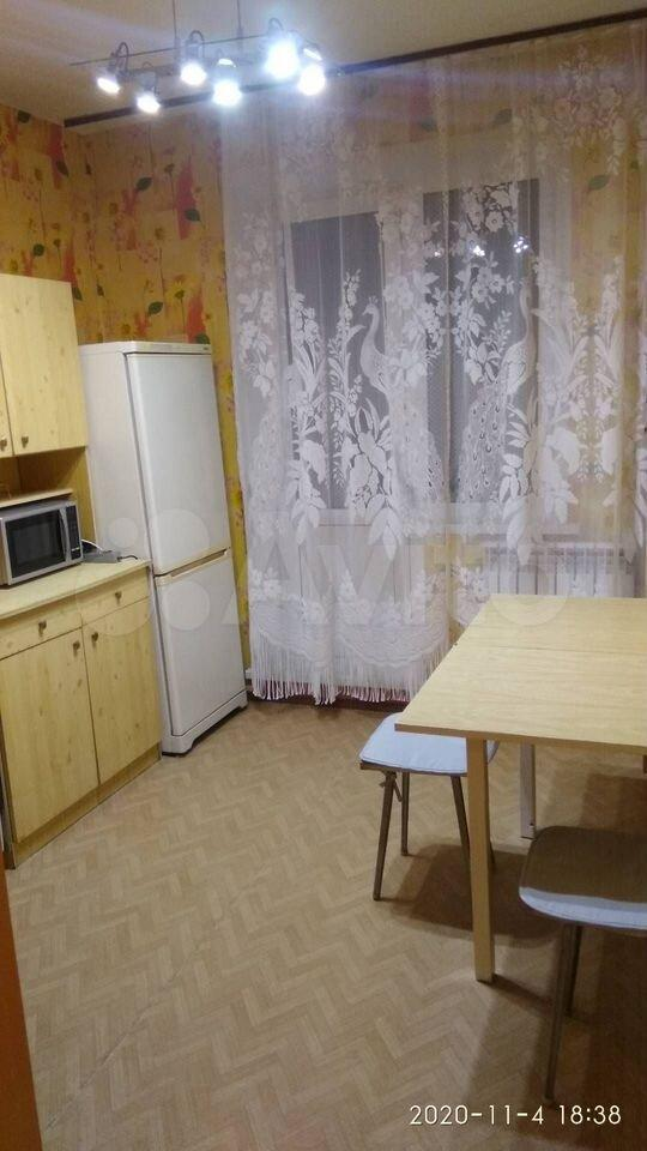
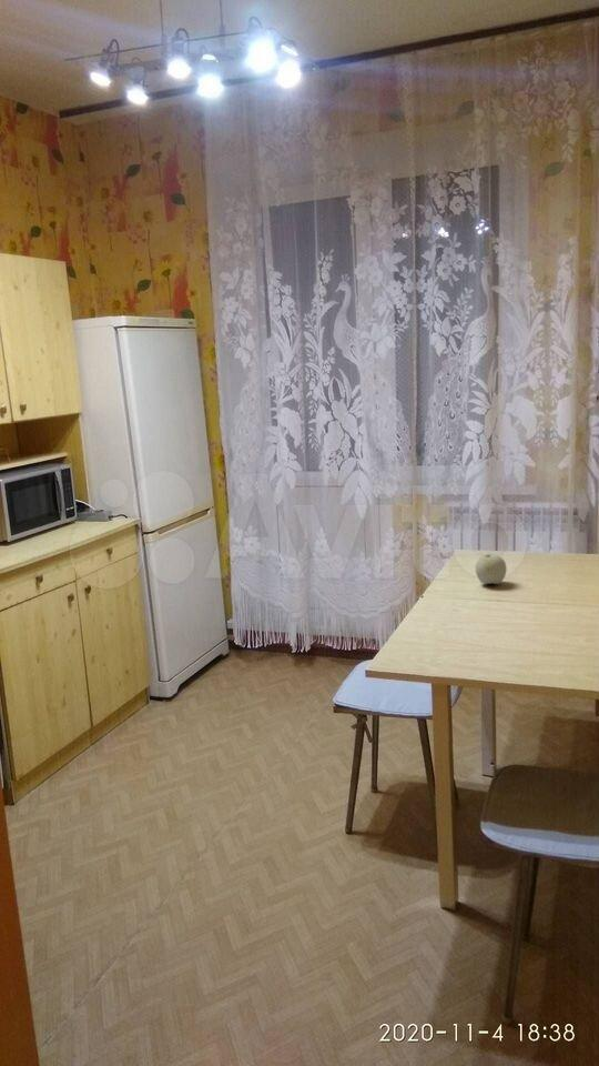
+ fruit [475,553,508,585]
